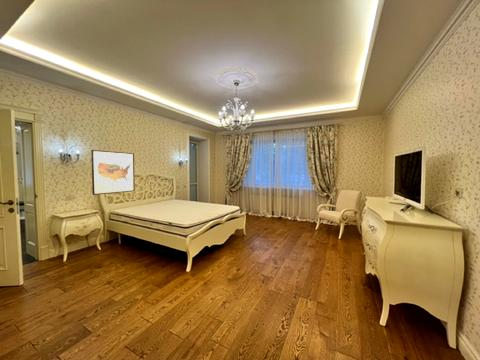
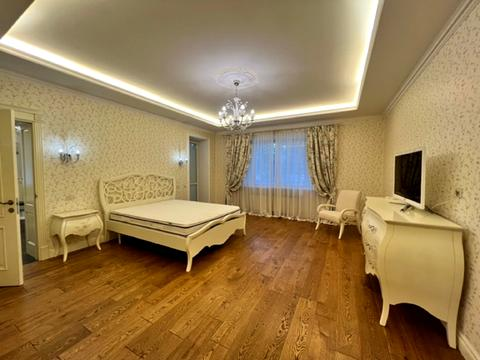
- wall art [90,149,136,196]
